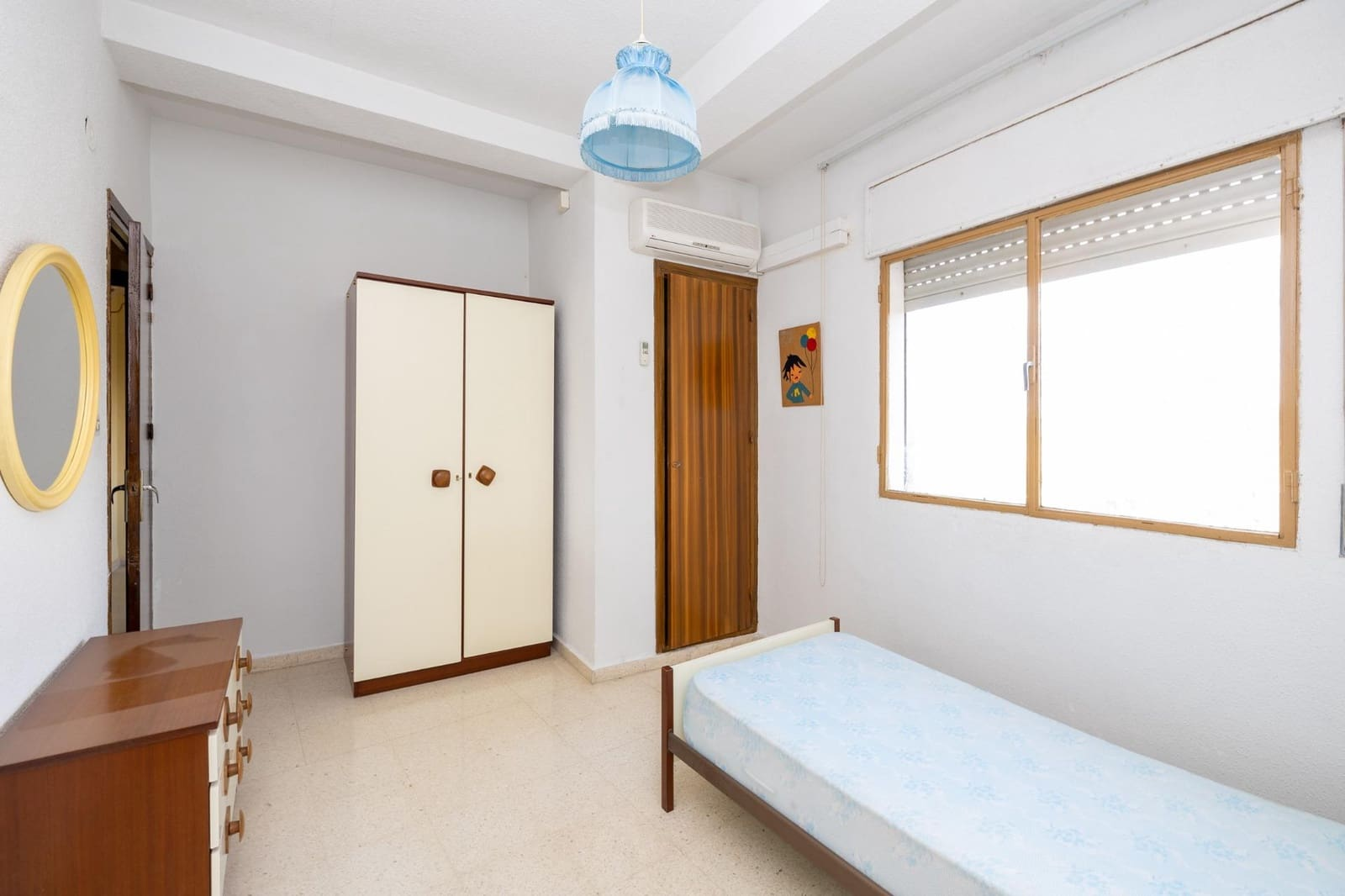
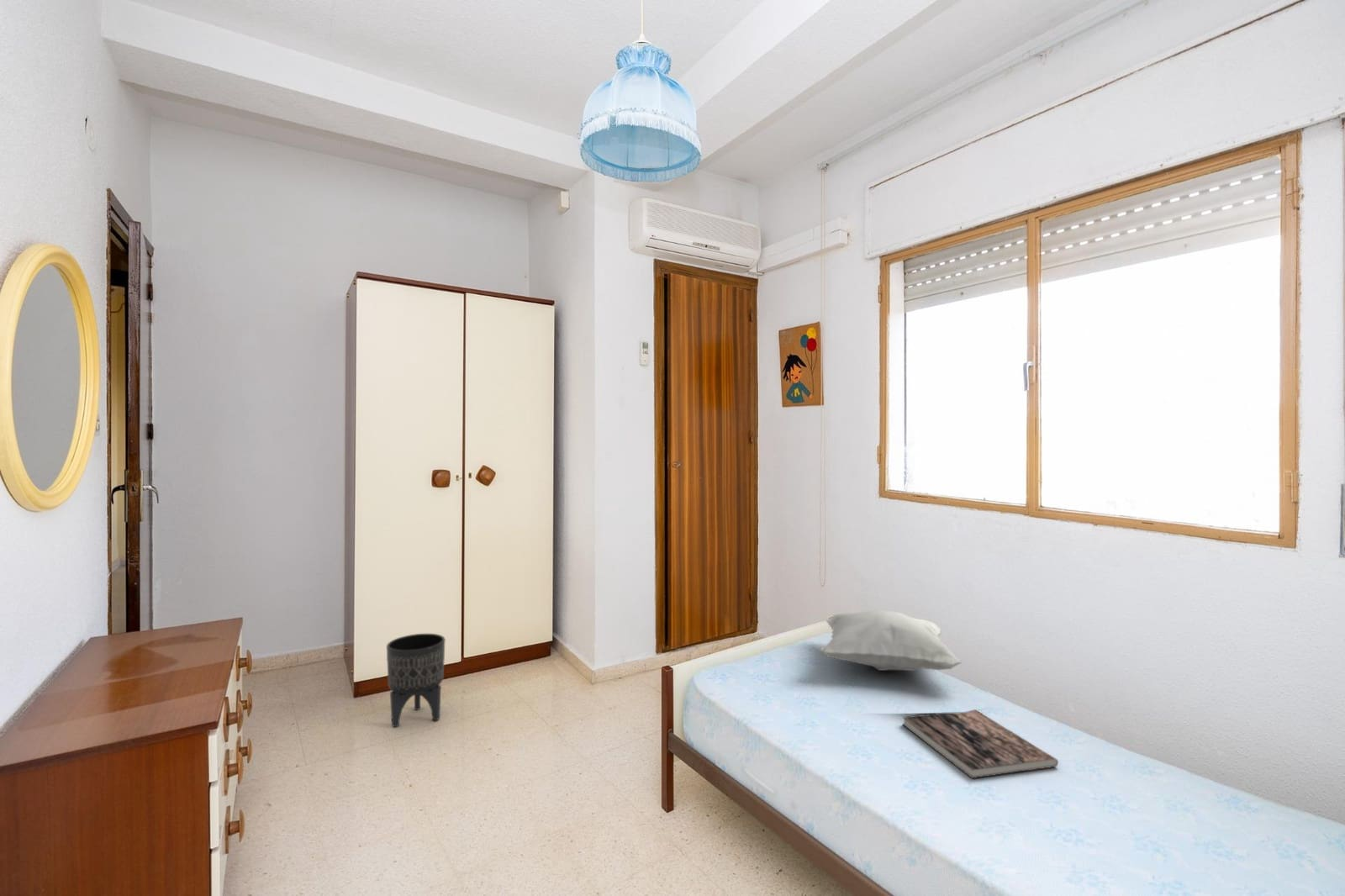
+ planter [386,633,446,728]
+ cushion [820,609,963,672]
+ book [901,709,1059,779]
